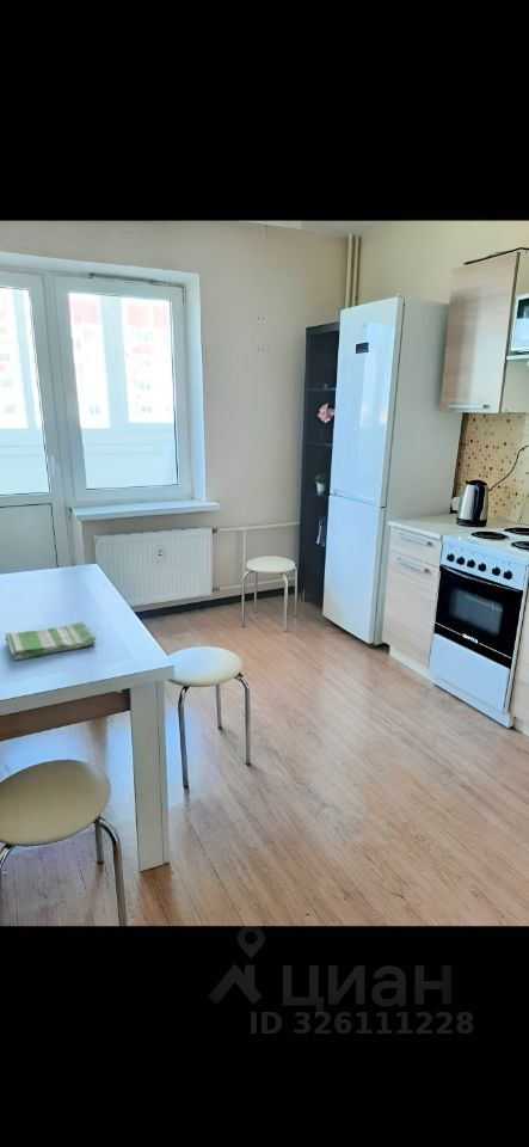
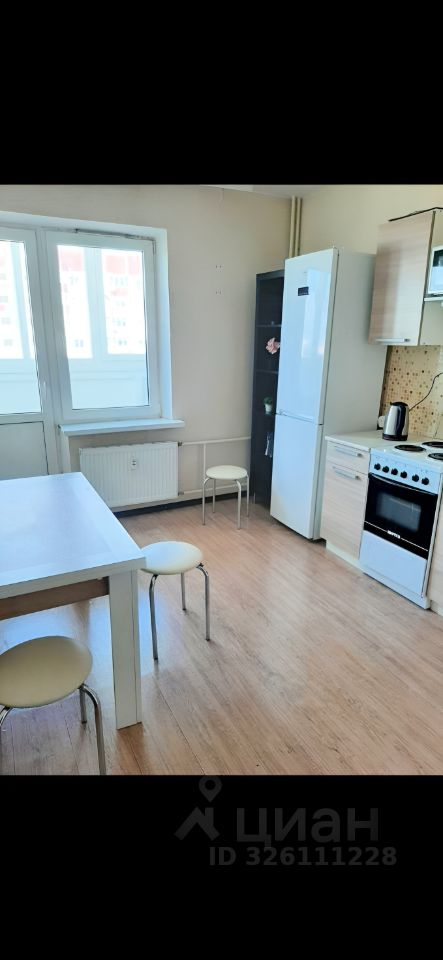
- dish towel [4,621,97,662]
